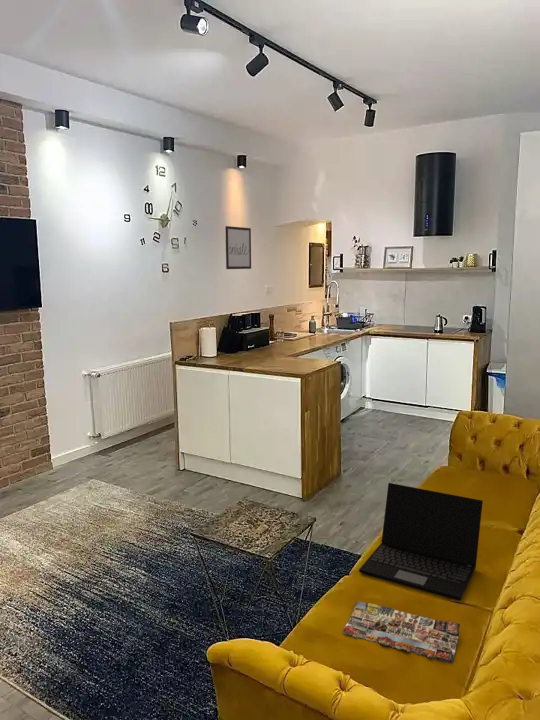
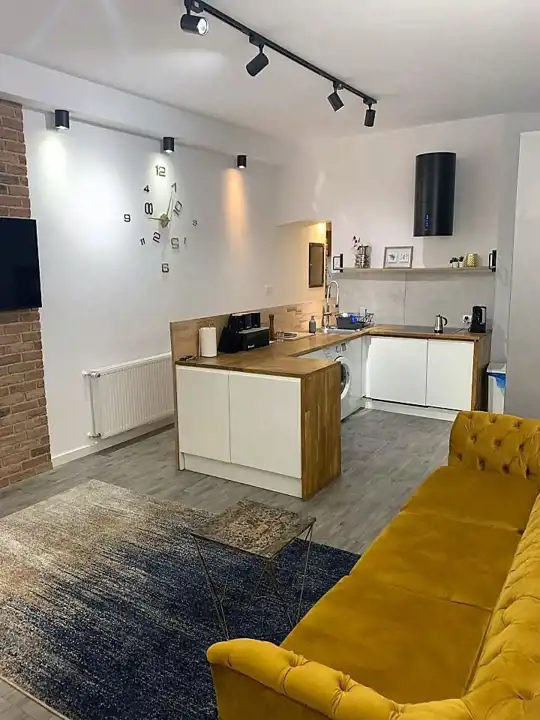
- wall art [224,225,252,270]
- magazine [341,600,461,664]
- laptop [358,482,484,601]
